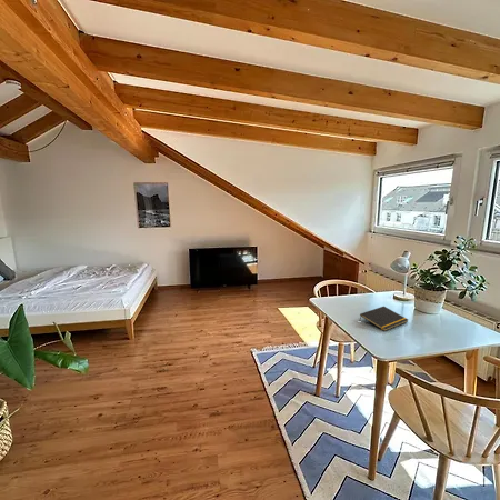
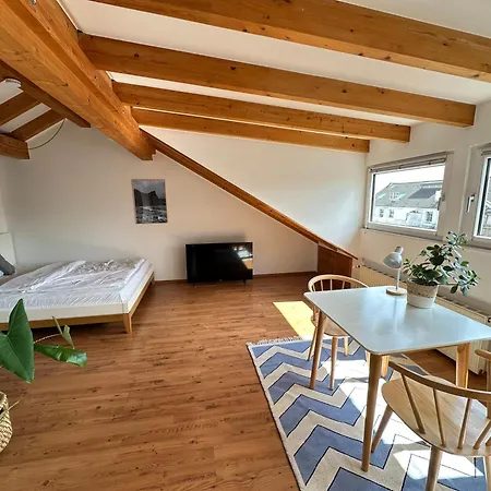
- notepad [359,306,409,332]
